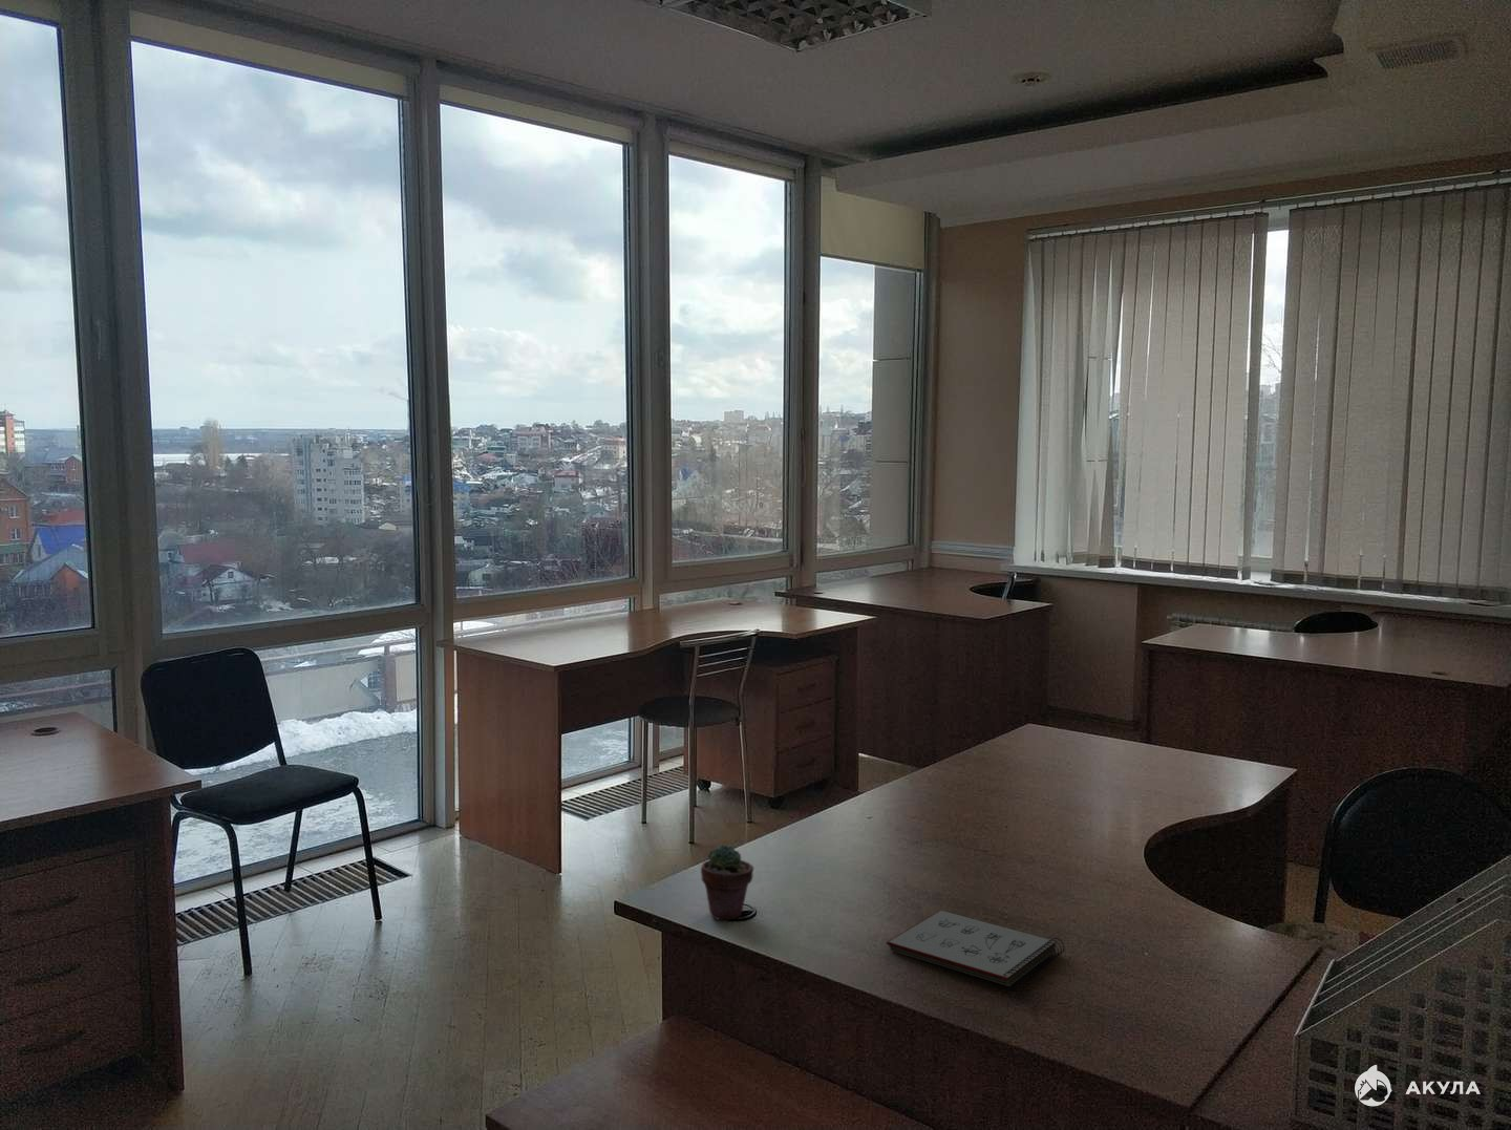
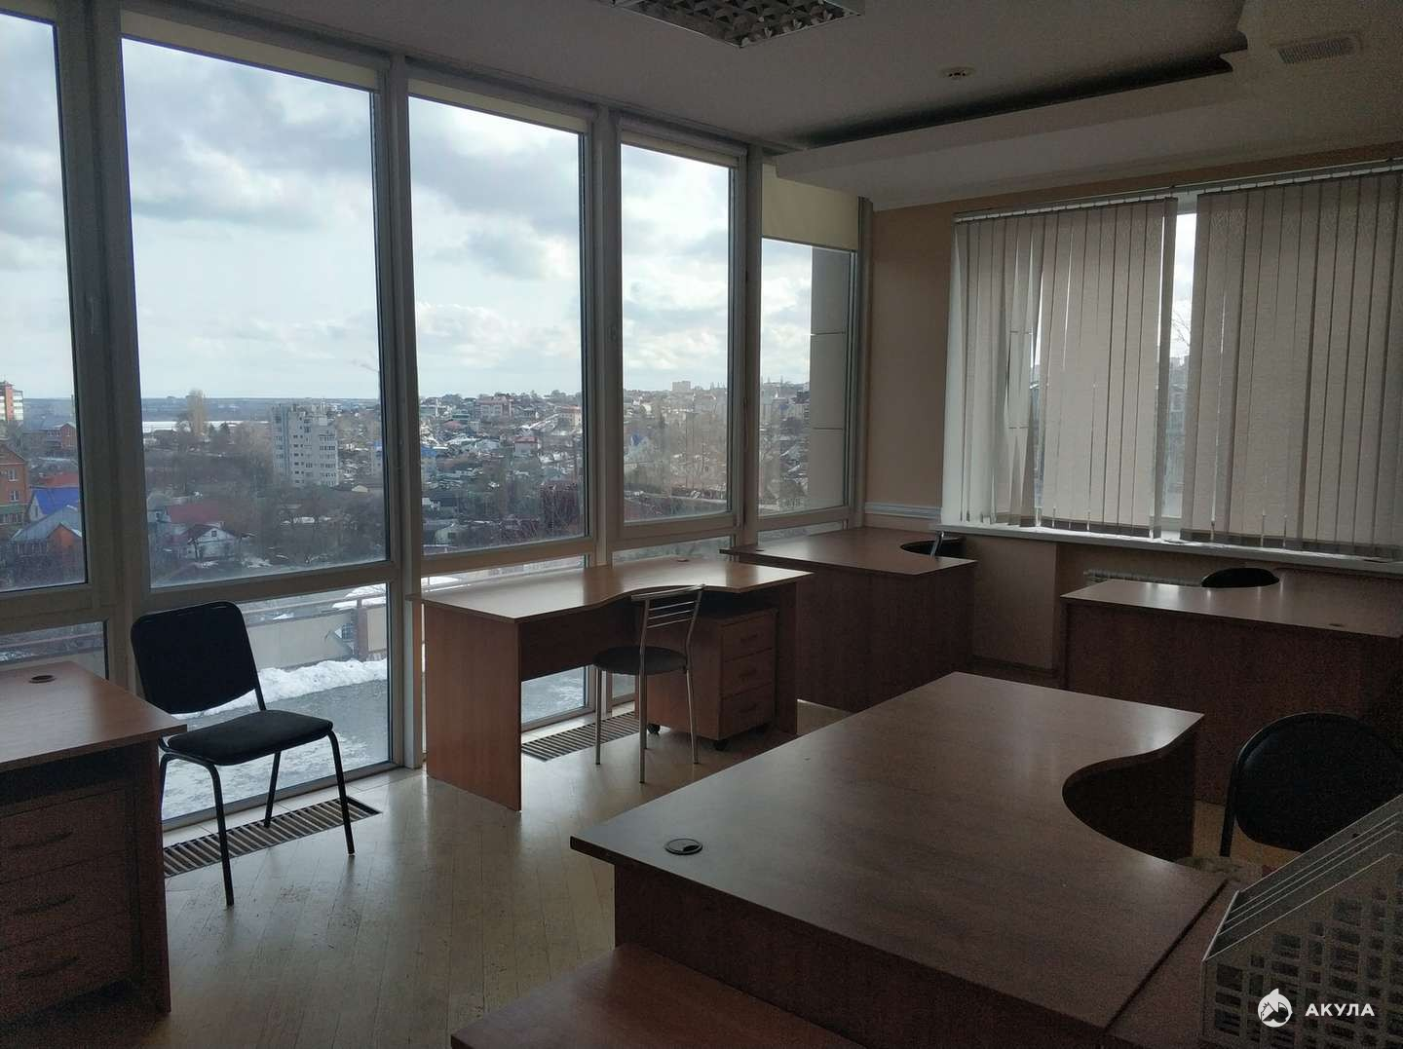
- potted succulent [700,844,755,921]
- notepad [885,909,1066,990]
